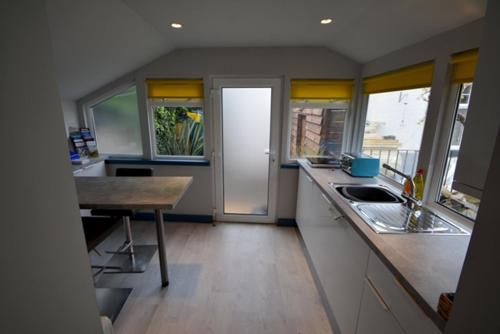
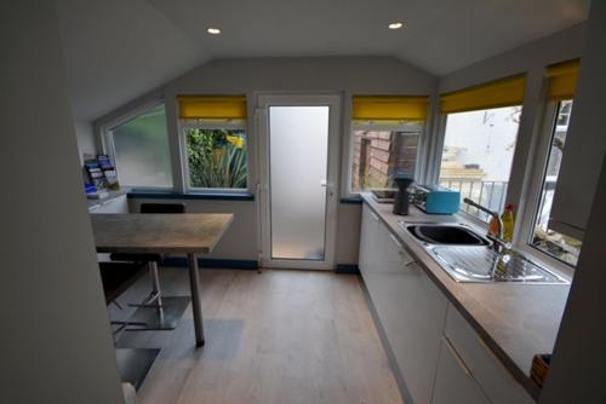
+ coffee maker [391,177,418,217]
